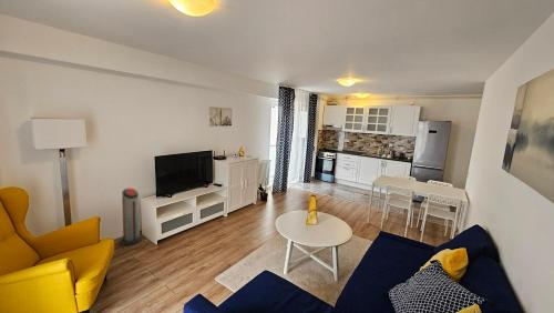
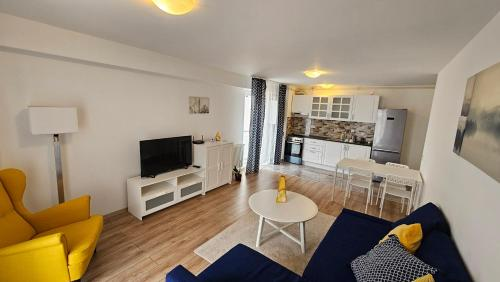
- air purifier [119,186,144,246]
